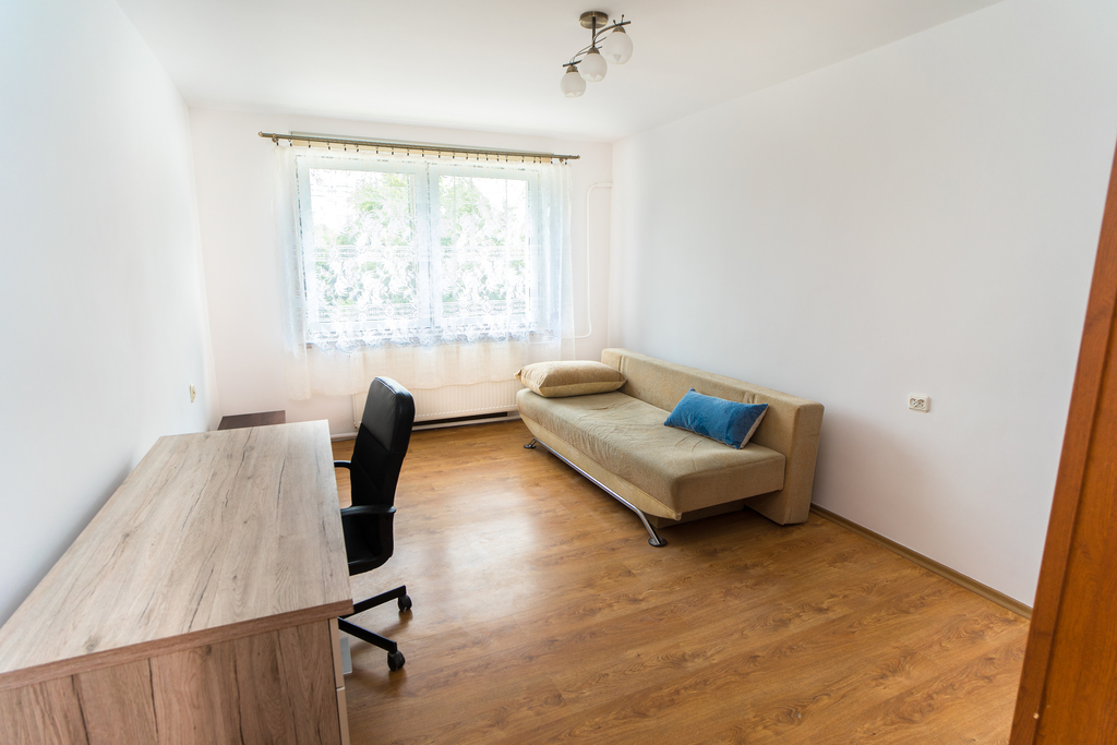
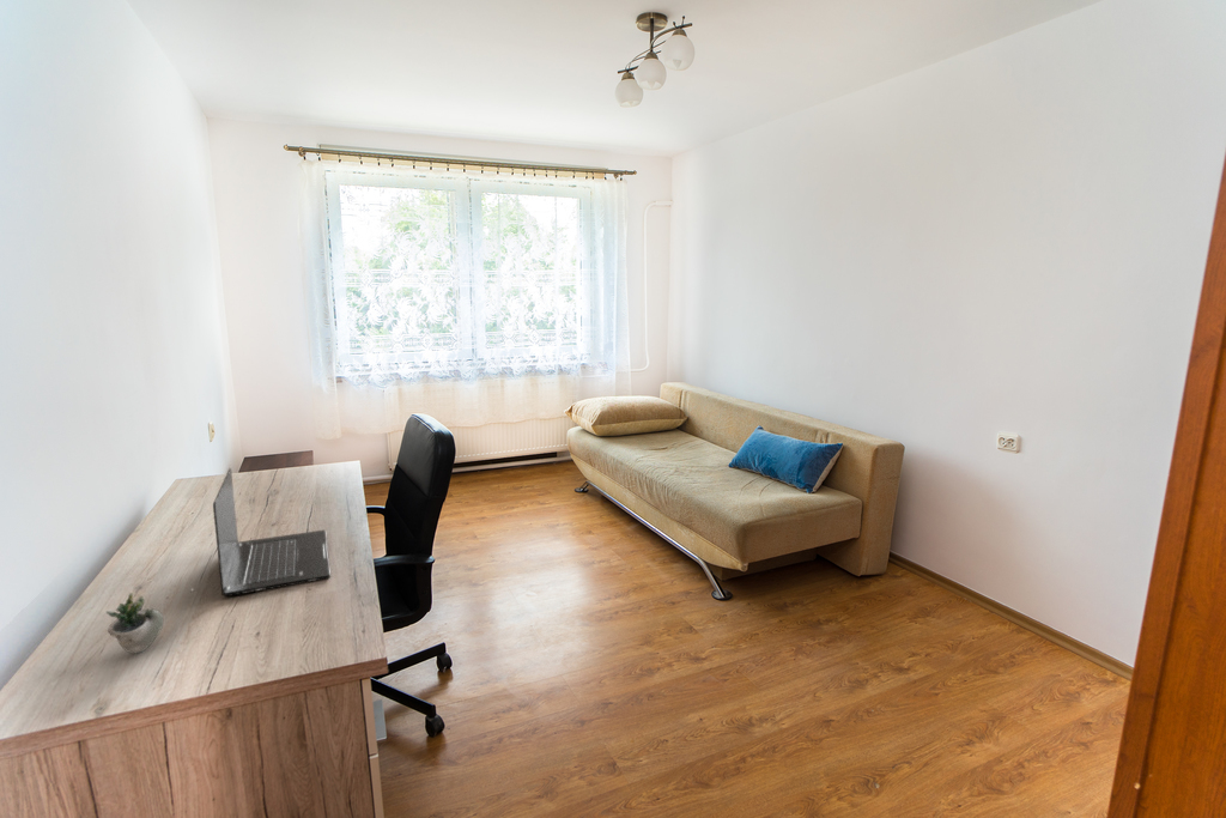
+ laptop [212,467,332,598]
+ succulent plant [105,587,194,655]
